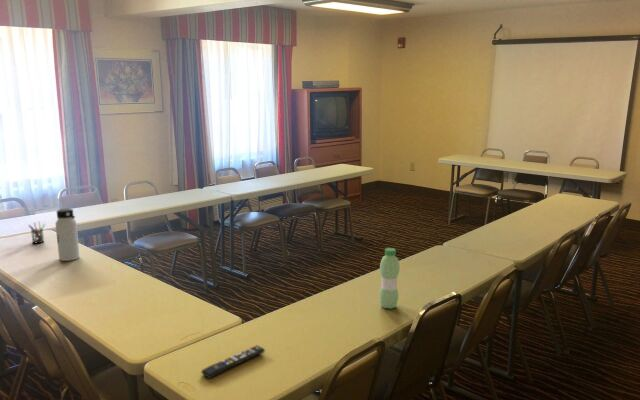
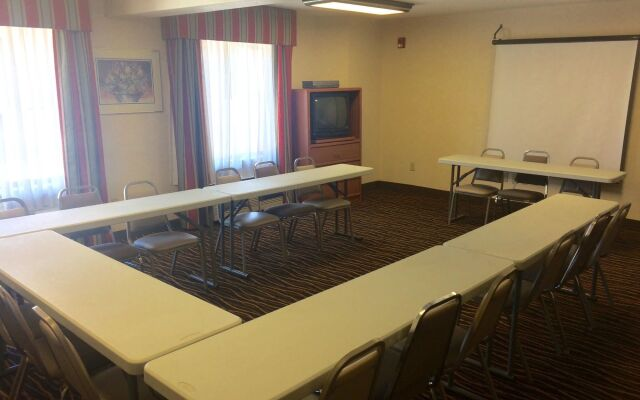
- water bottle [54,208,81,262]
- pen holder [27,221,46,244]
- remote control [201,344,266,380]
- water bottle [378,247,401,310]
